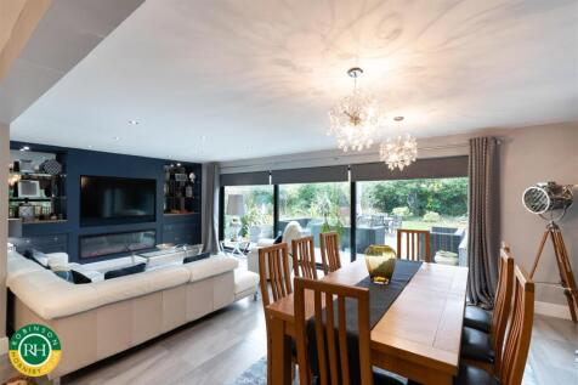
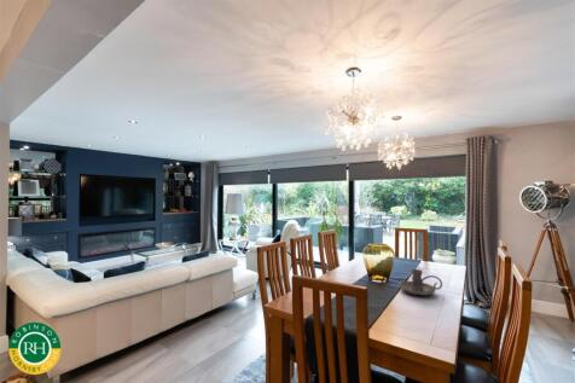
+ candle holder [399,268,443,296]
